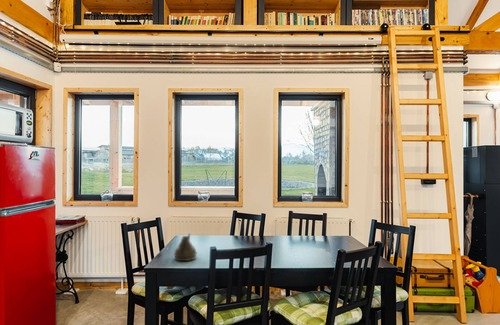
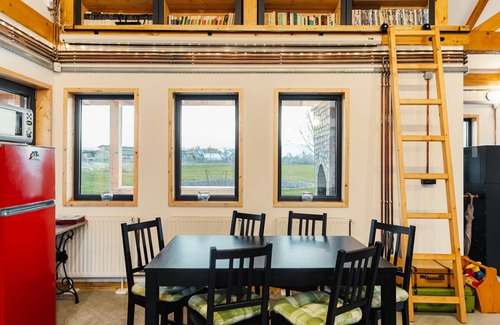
- teapot [173,233,198,262]
